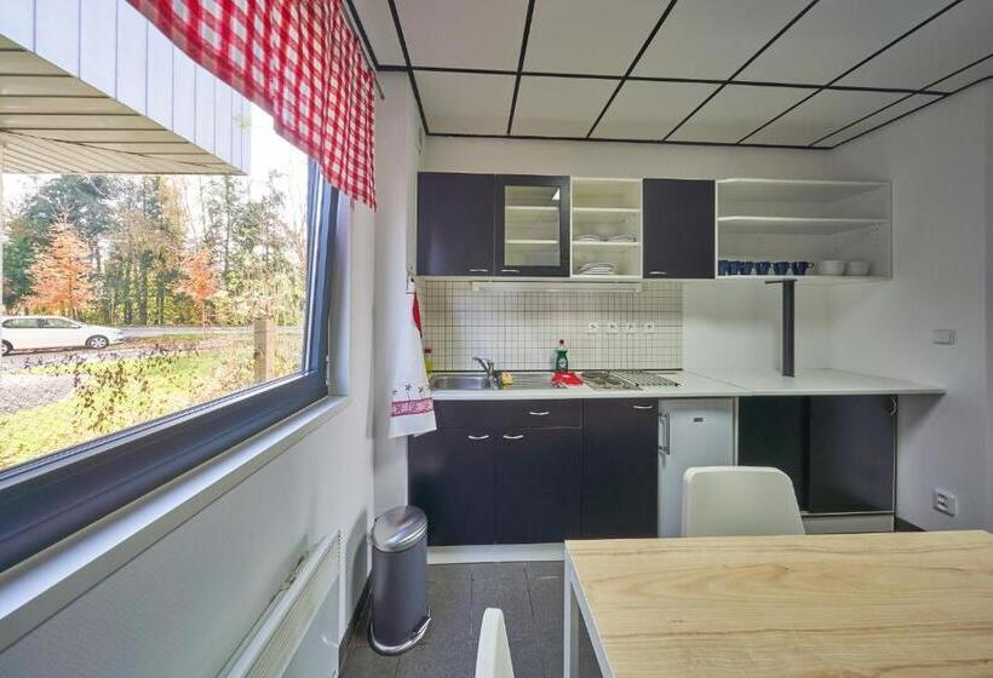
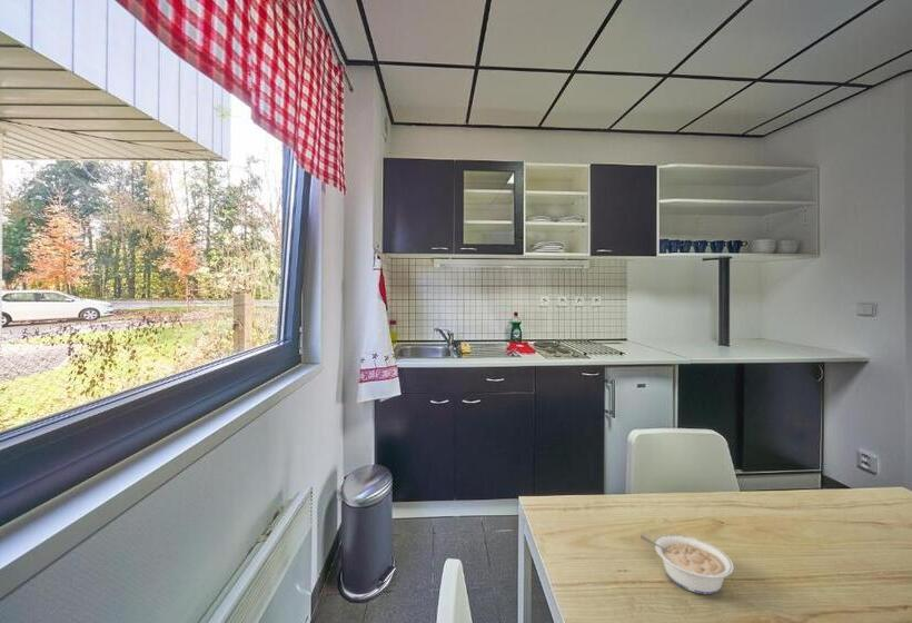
+ legume [640,534,735,595]
